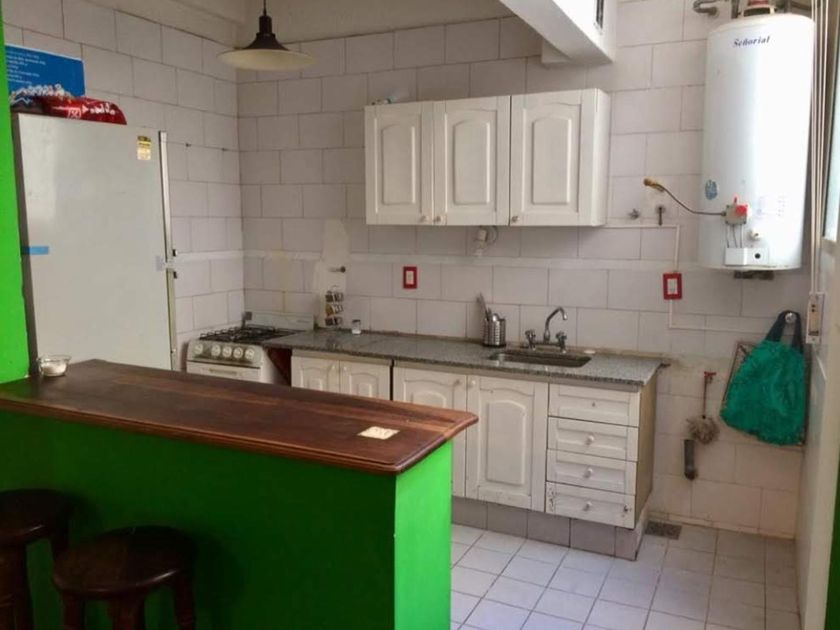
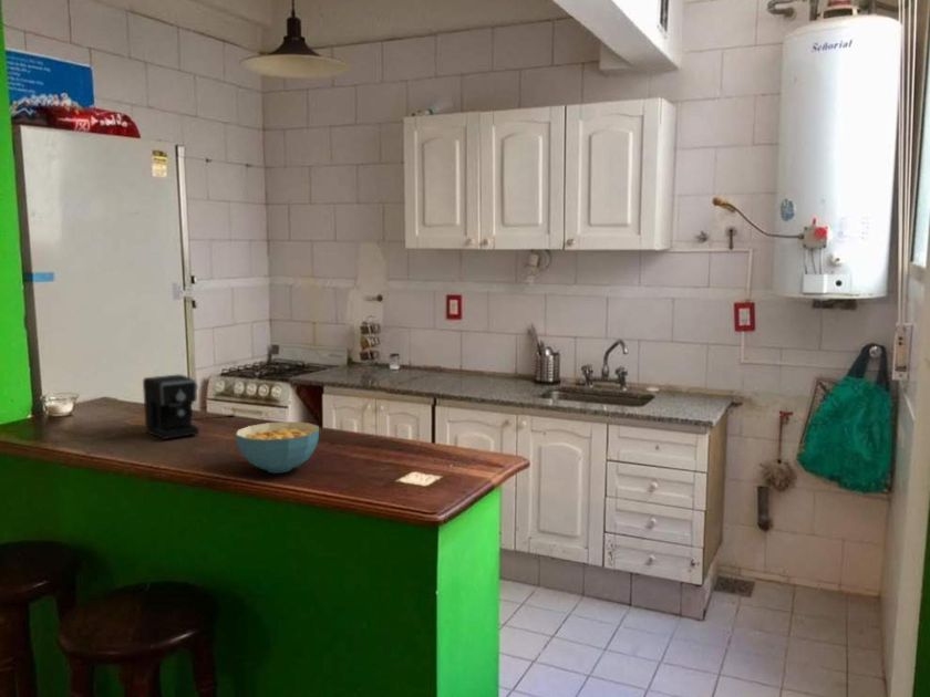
+ coffee maker [142,373,236,440]
+ cereal bowl [235,420,320,474]
